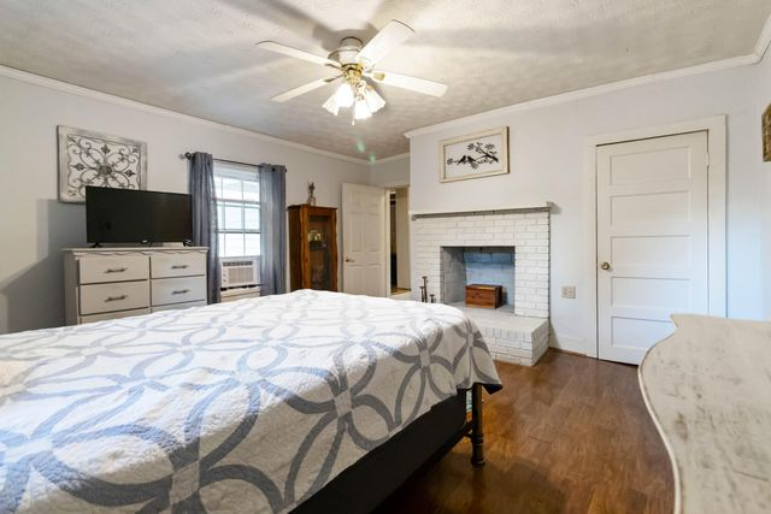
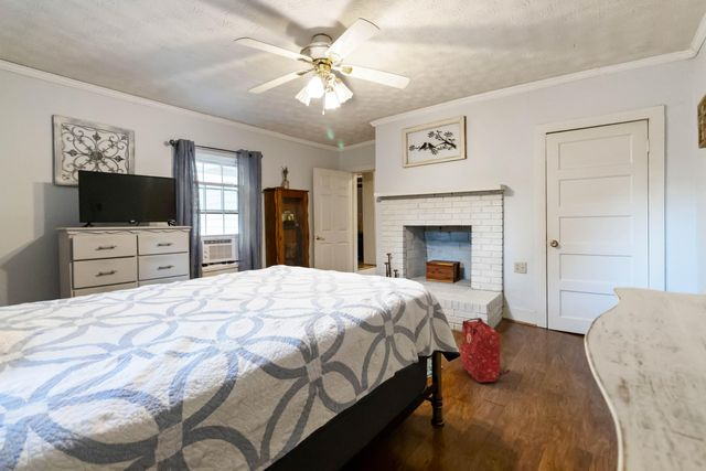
+ backpack [459,317,512,384]
